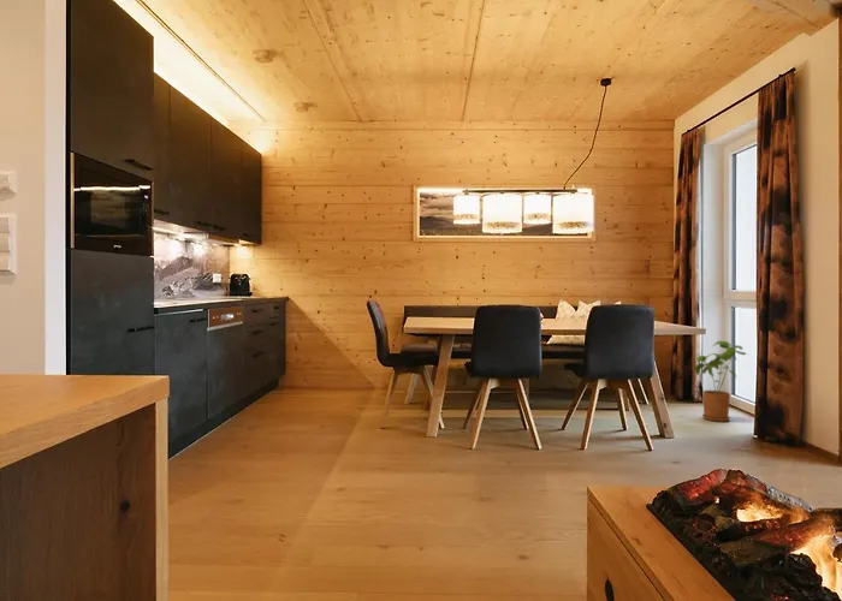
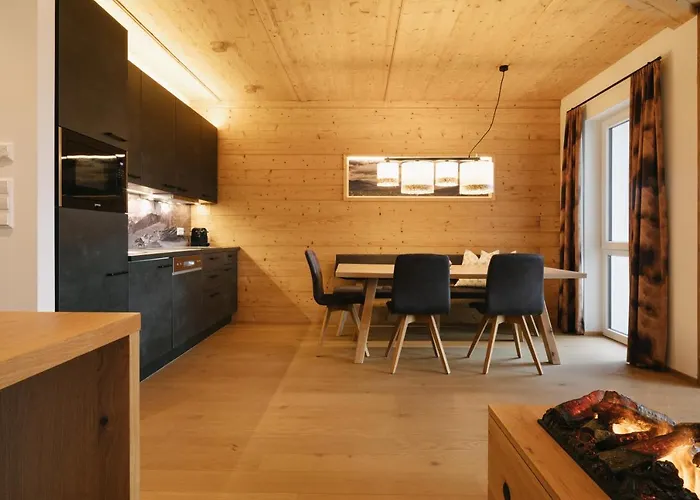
- house plant [694,340,748,423]
